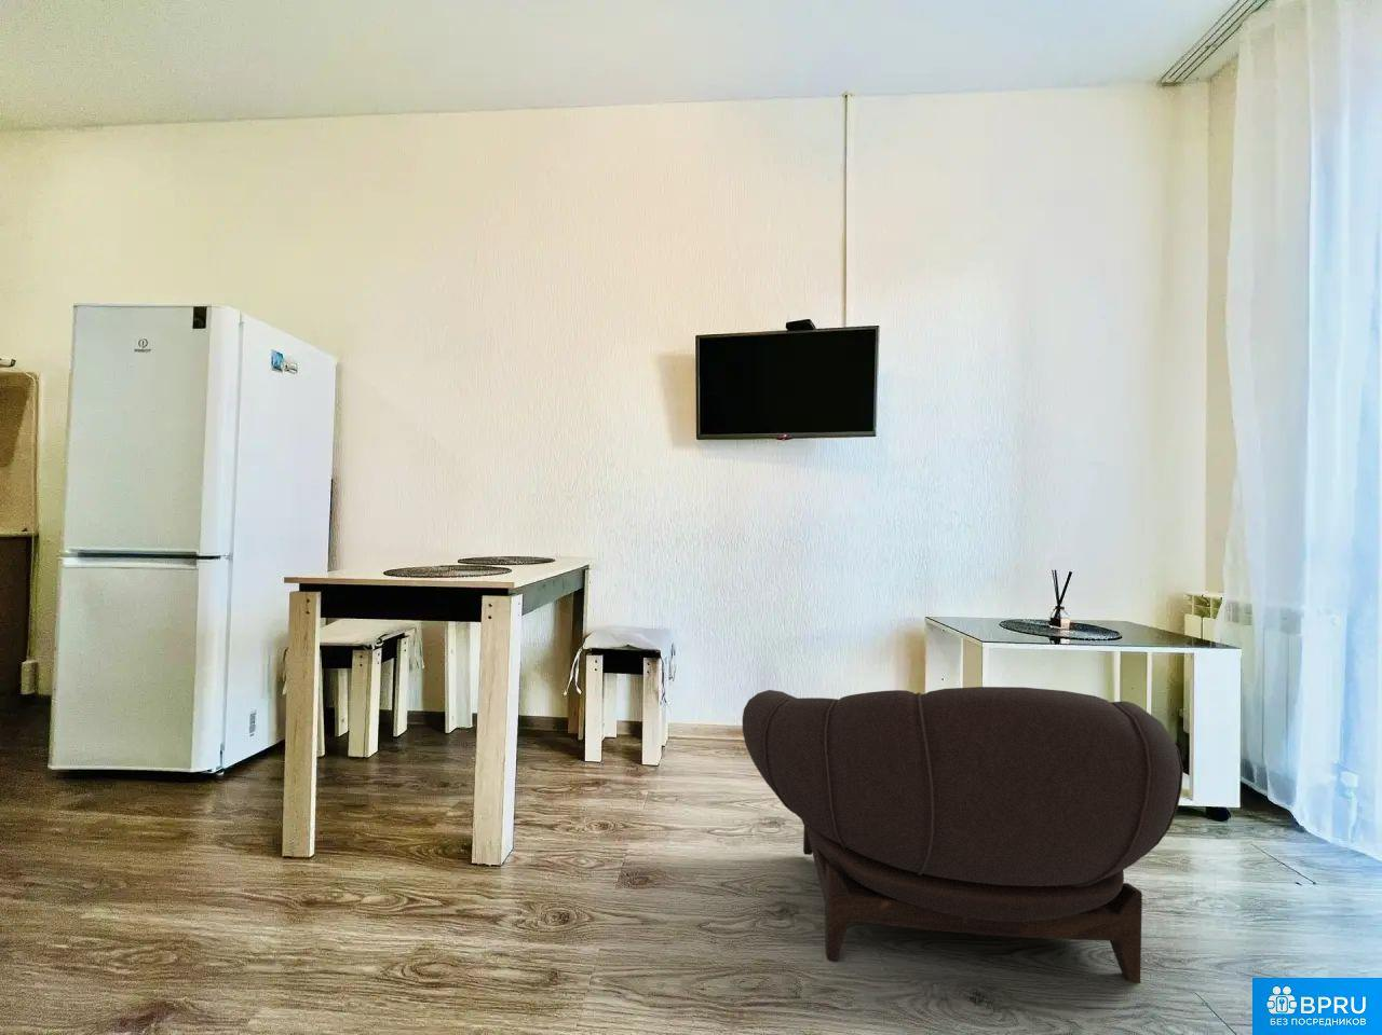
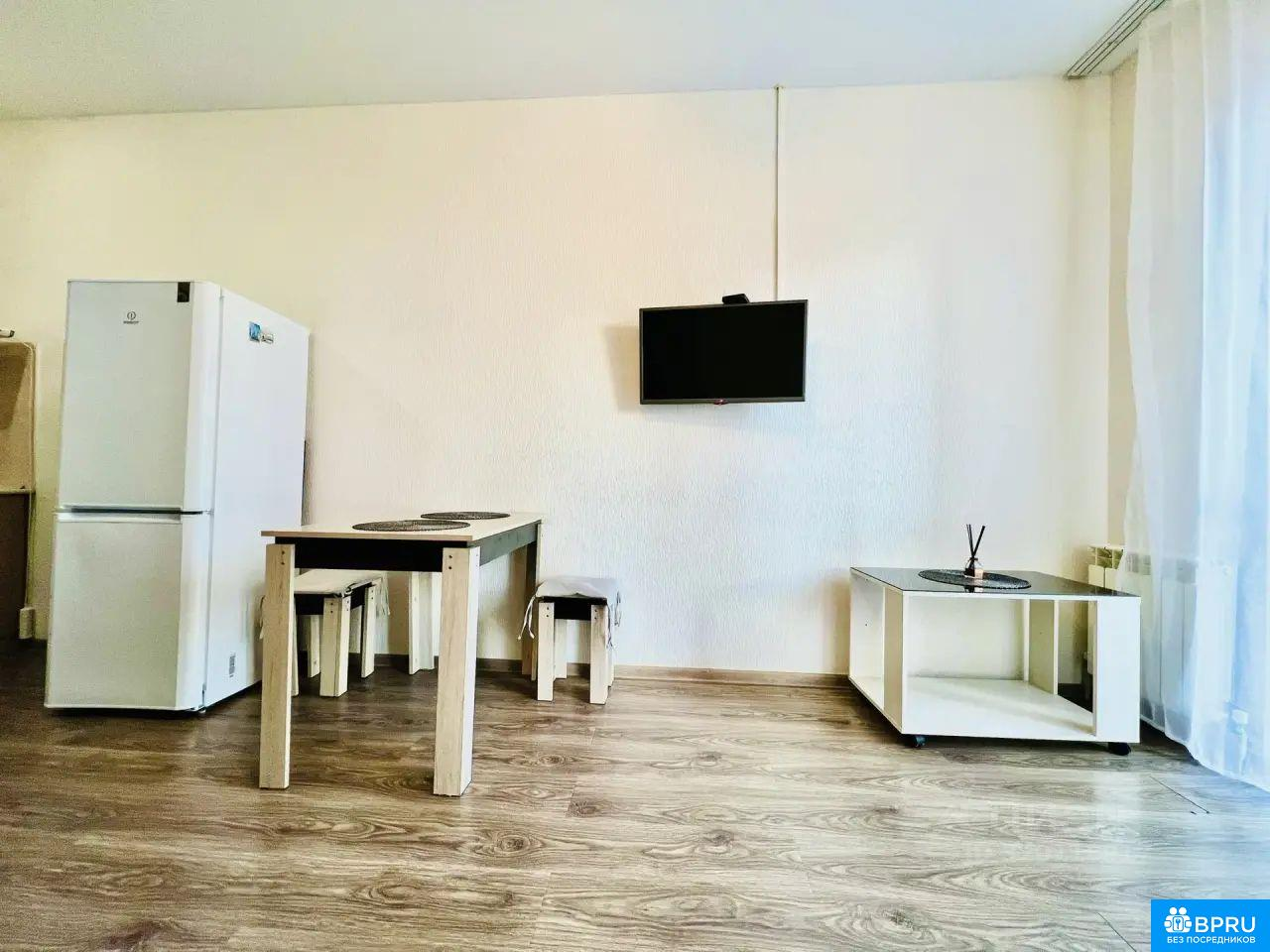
- armchair [742,686,1184,984]
